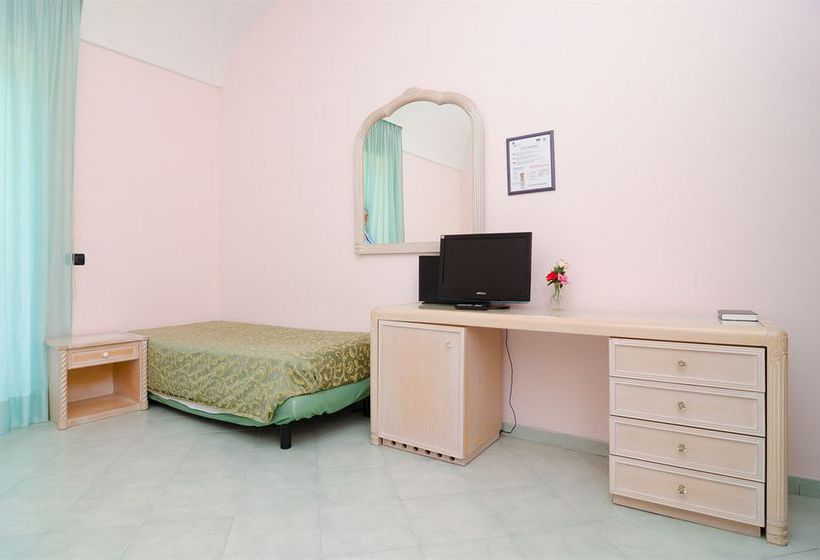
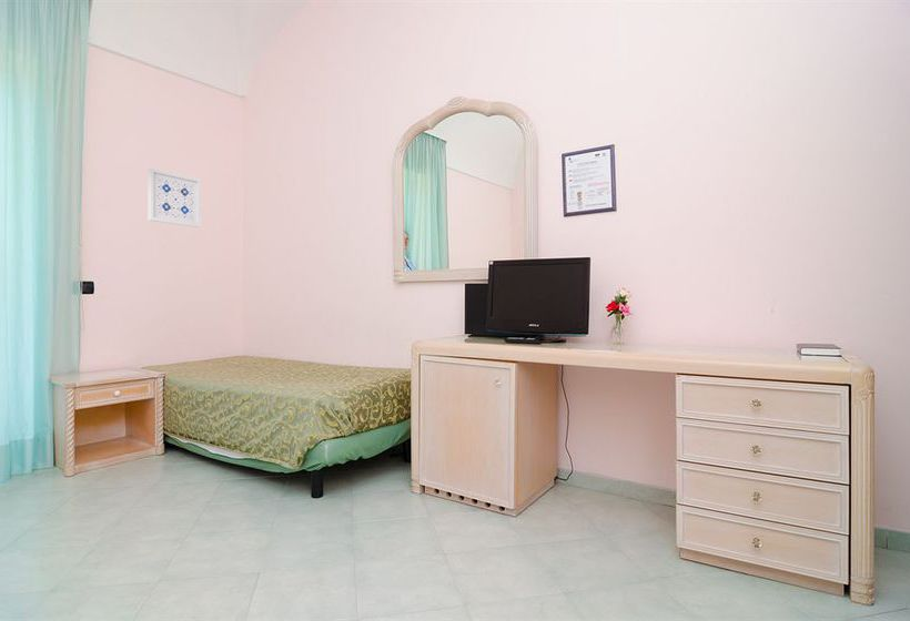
+ wall art [148,167,202,228]
